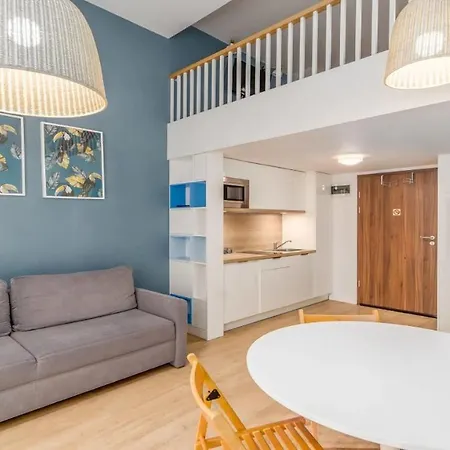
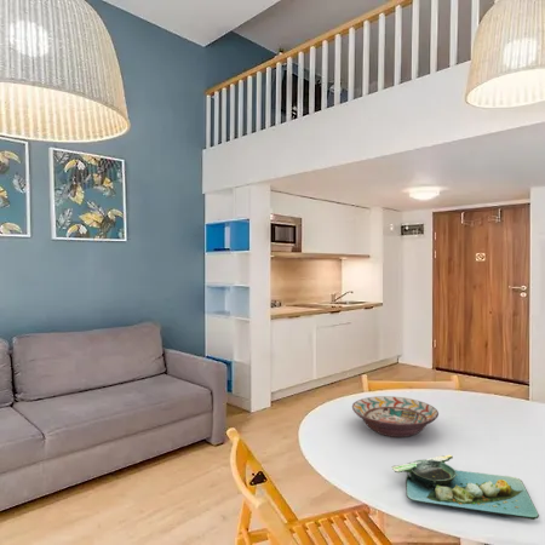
+ platter [391,454,540,521]
+ decorative bowl [351,395,440,438]
